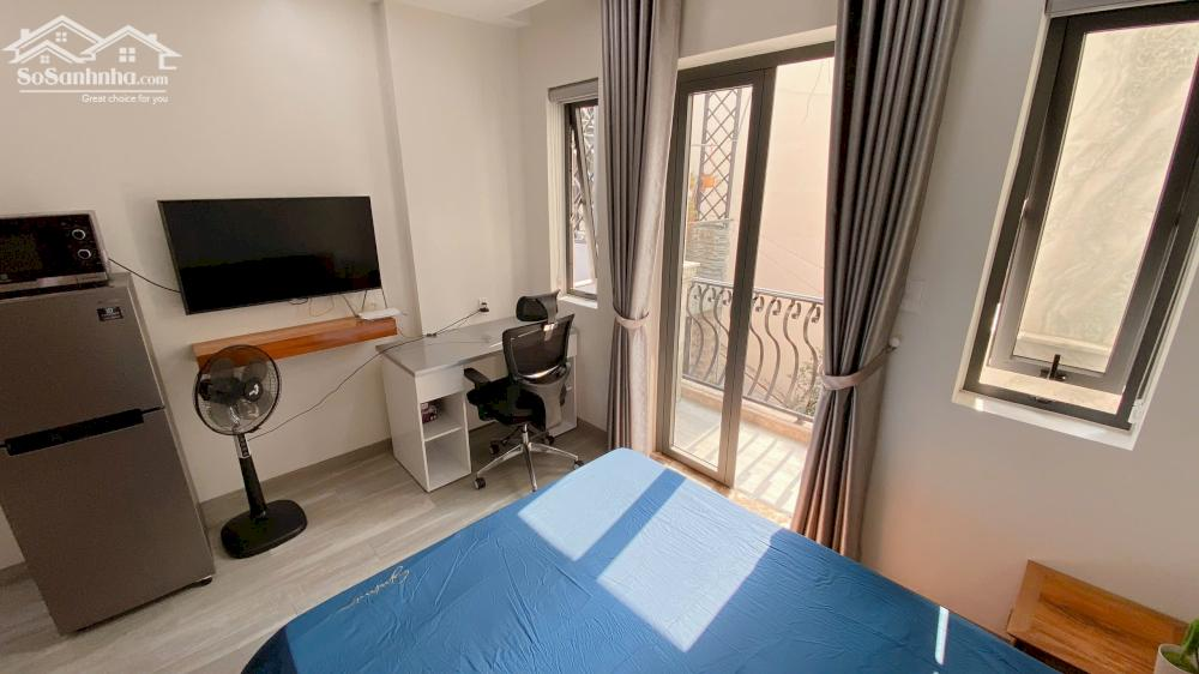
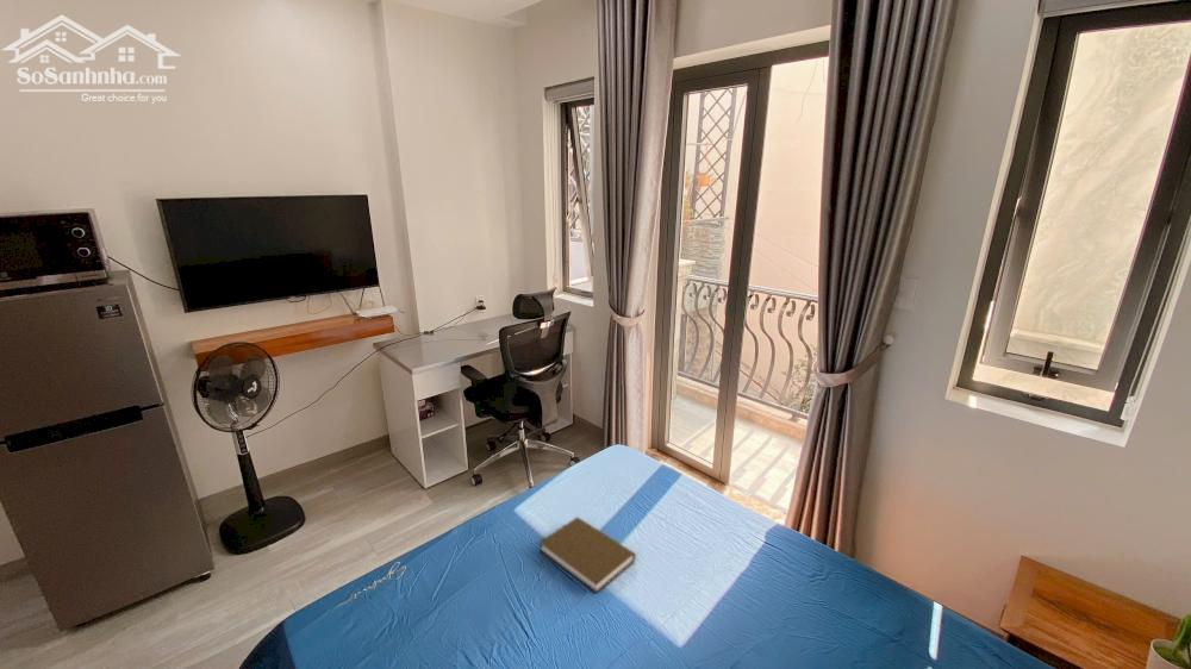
+ book [538,515,637,594]
